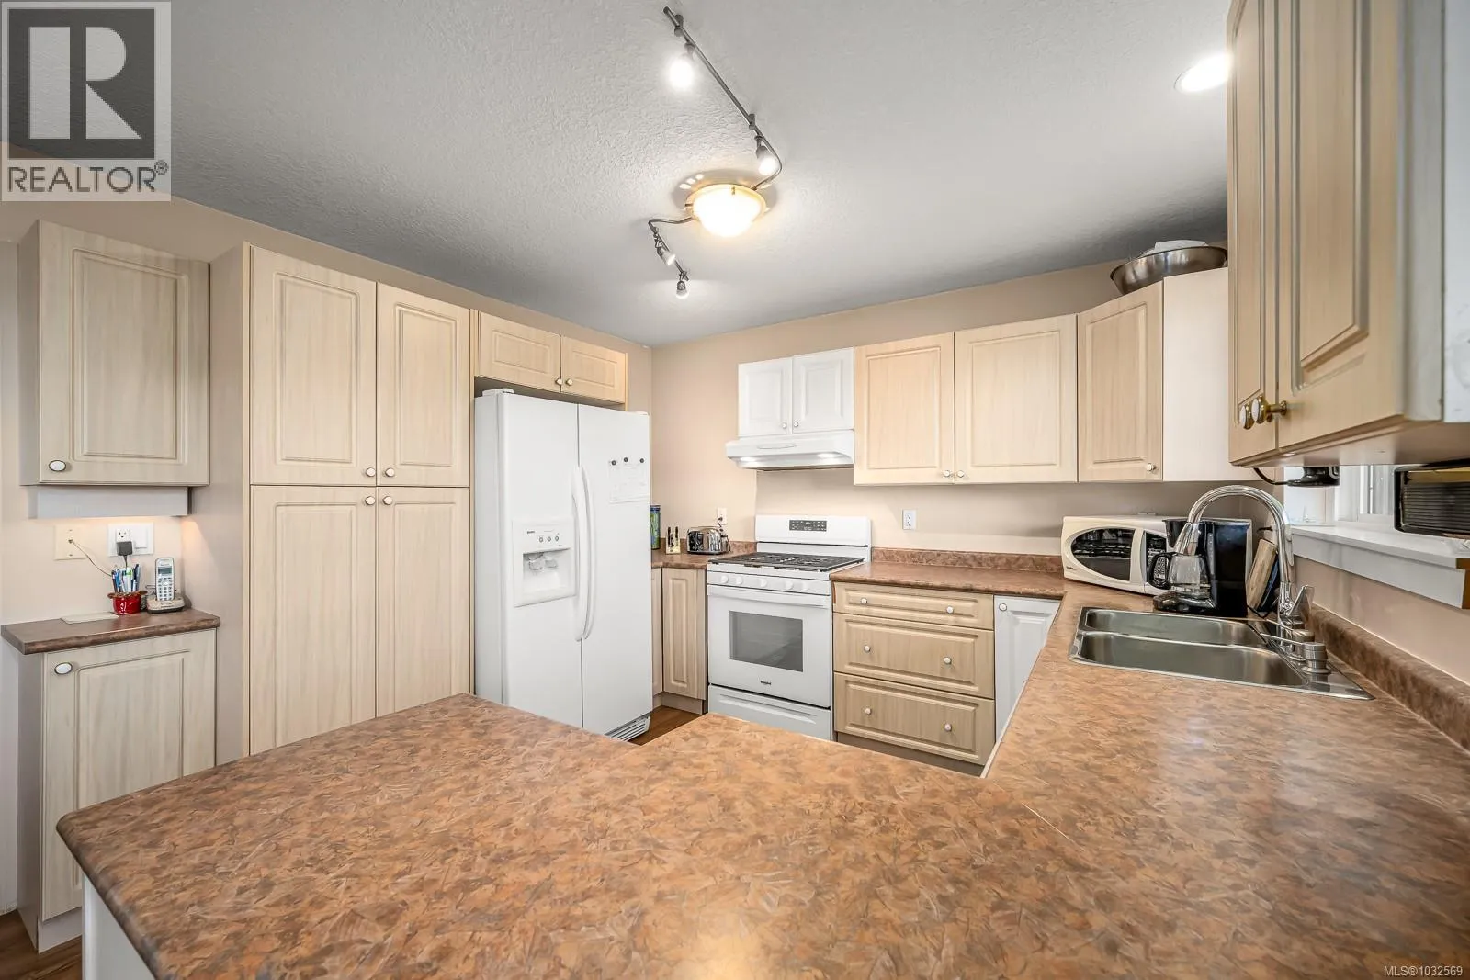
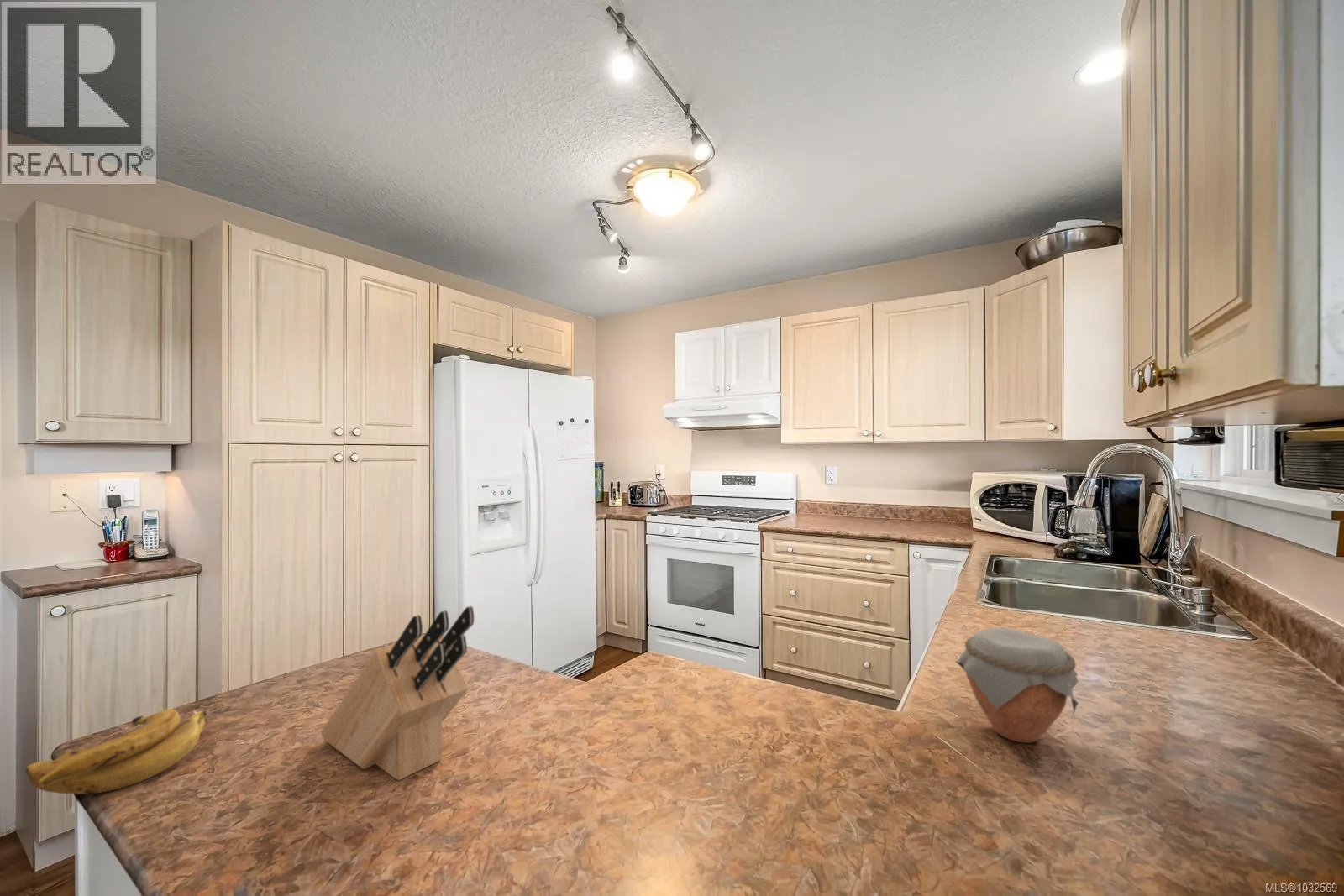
+ jar [955,627,1079,744]
+ knife block [320,605,475,781]
+ banana [24,708,207,794]
